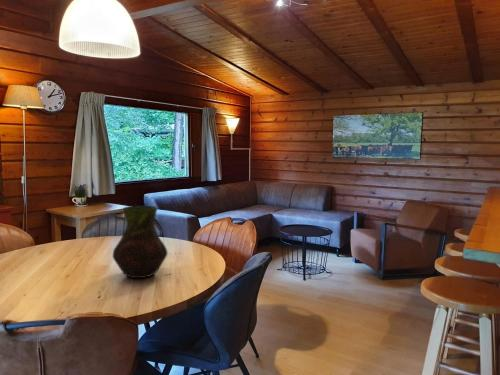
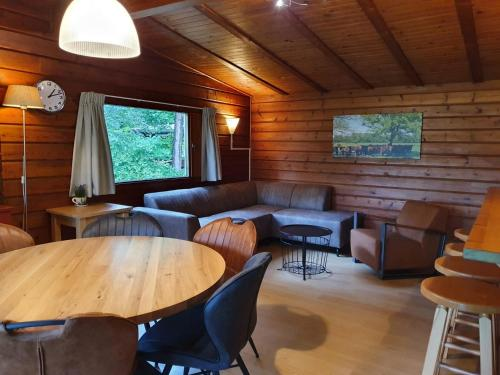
- vase [112,205,169,279]
